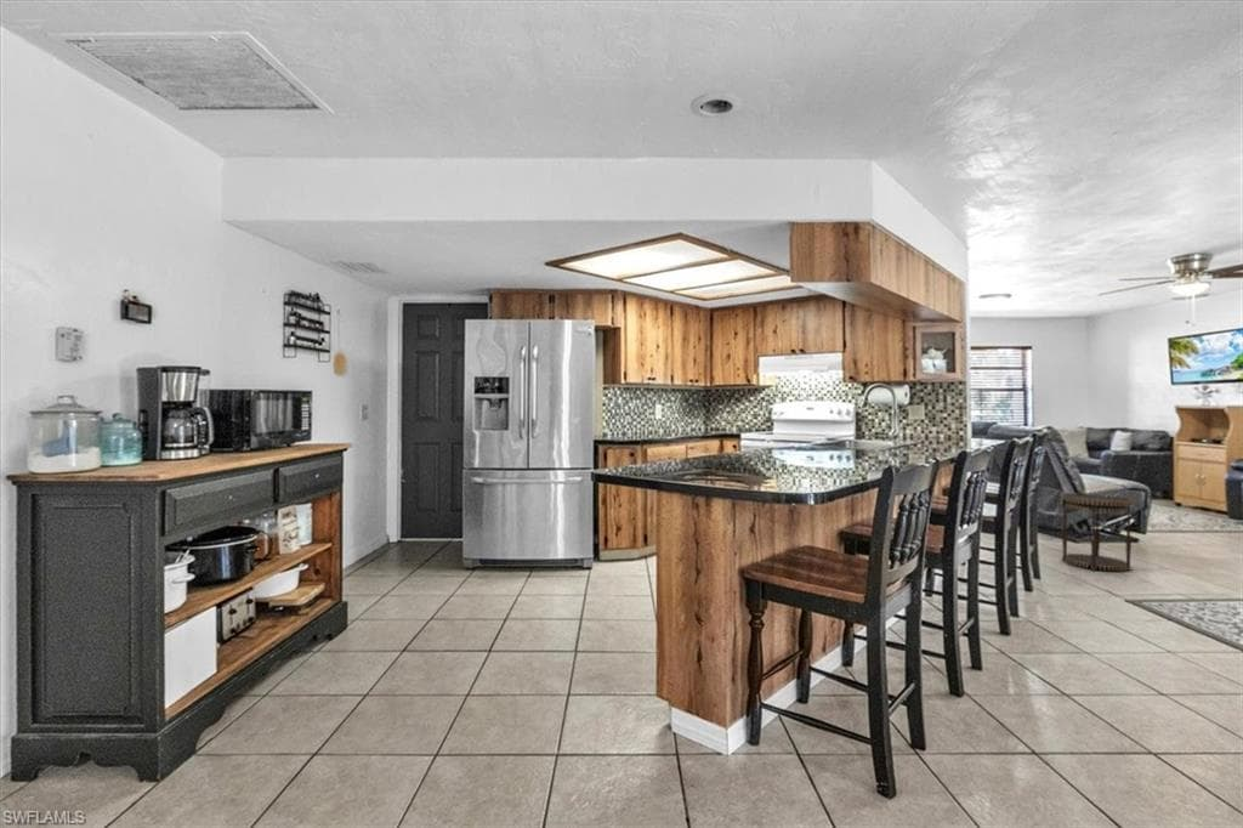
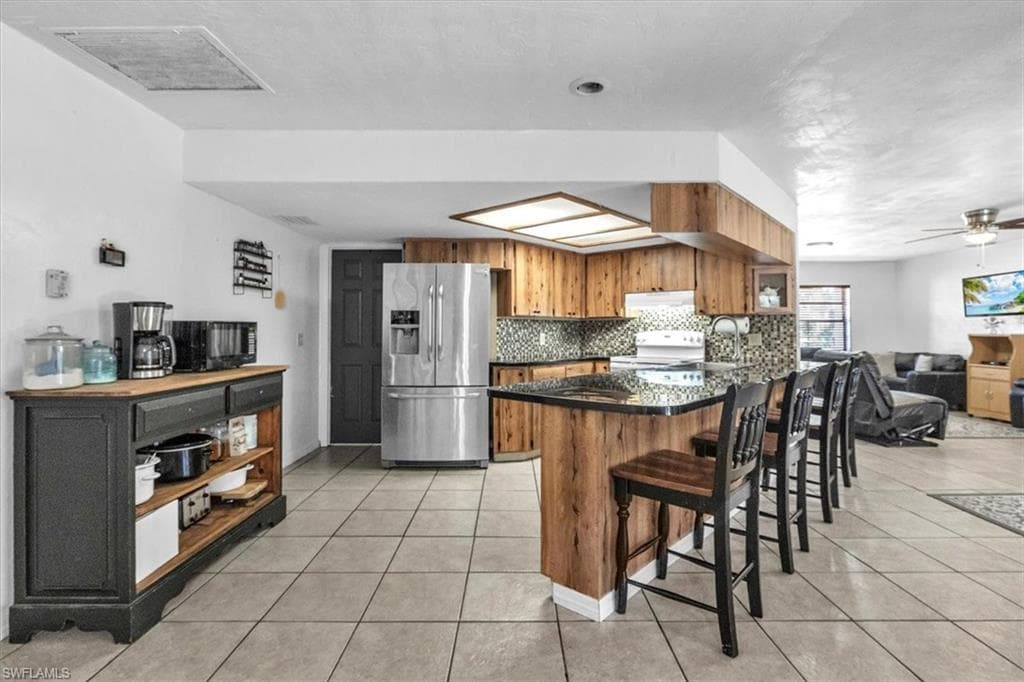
- side table [1060,492,1135,572]
